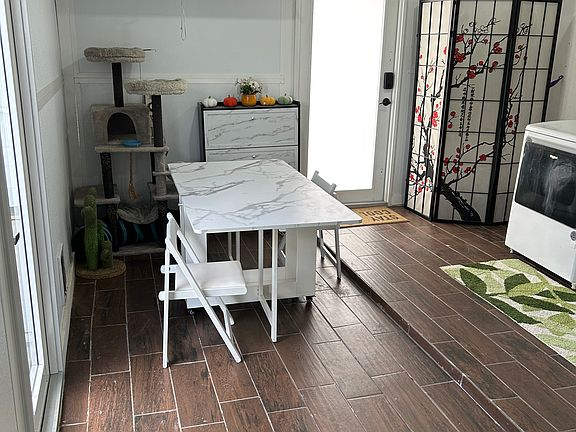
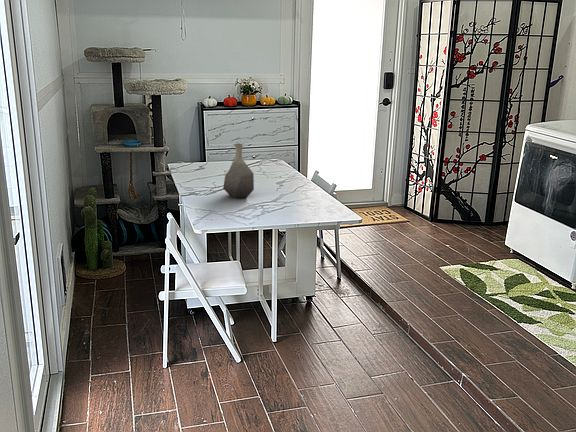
+ vase [222,143,255,199]
